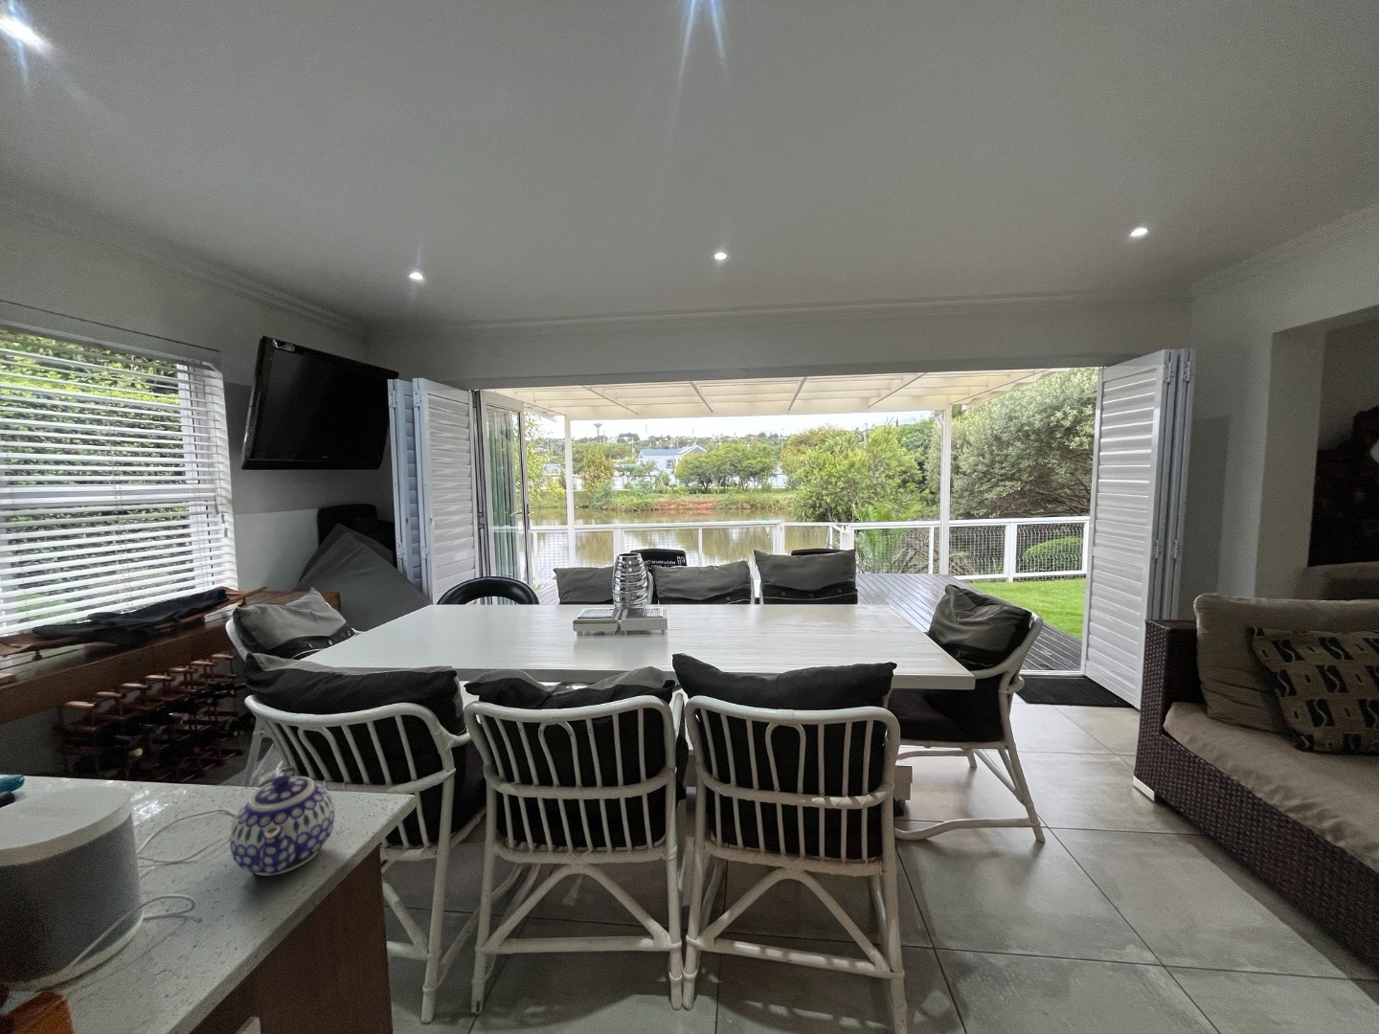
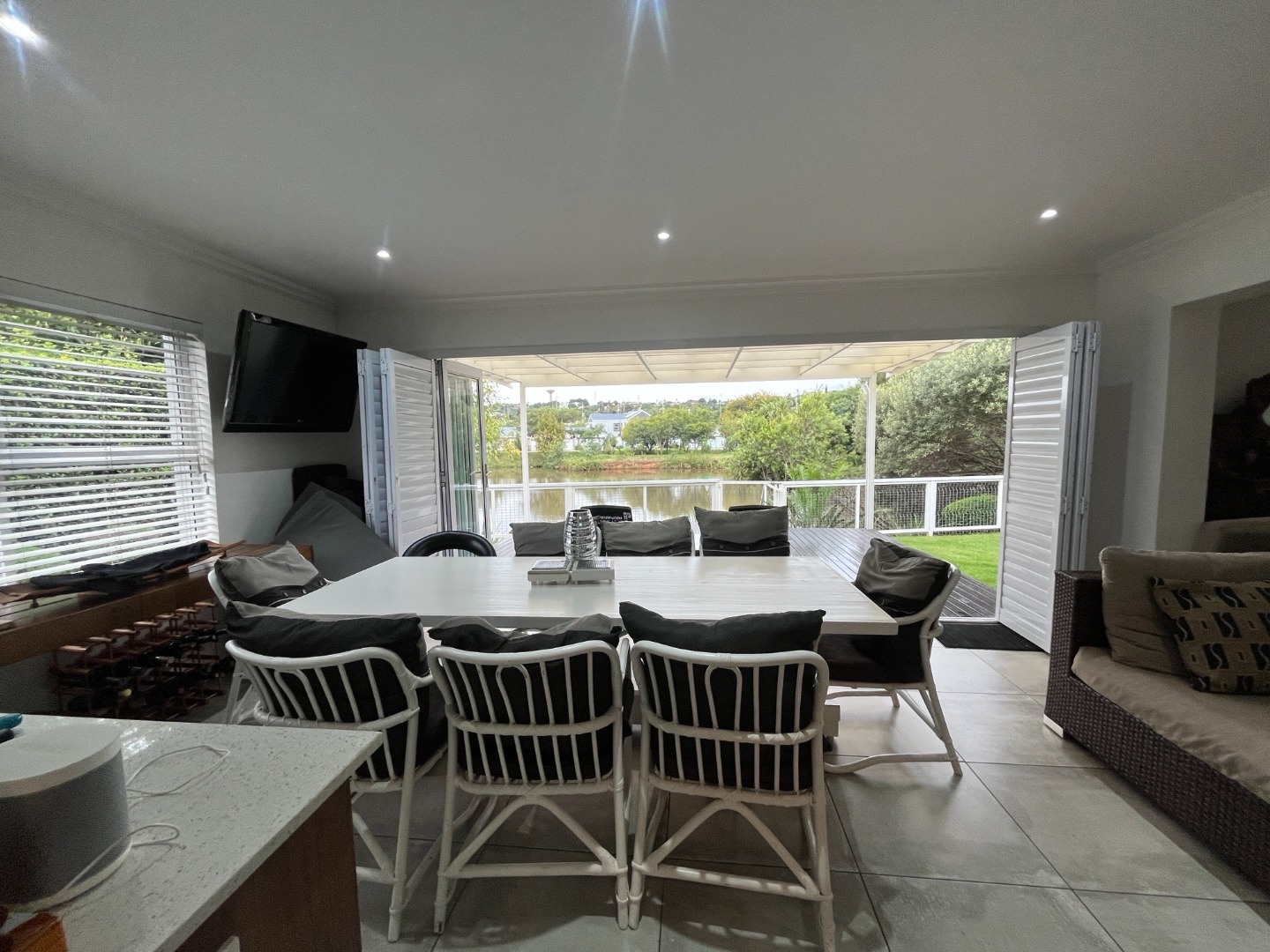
- teapot [229,766,336,877]
